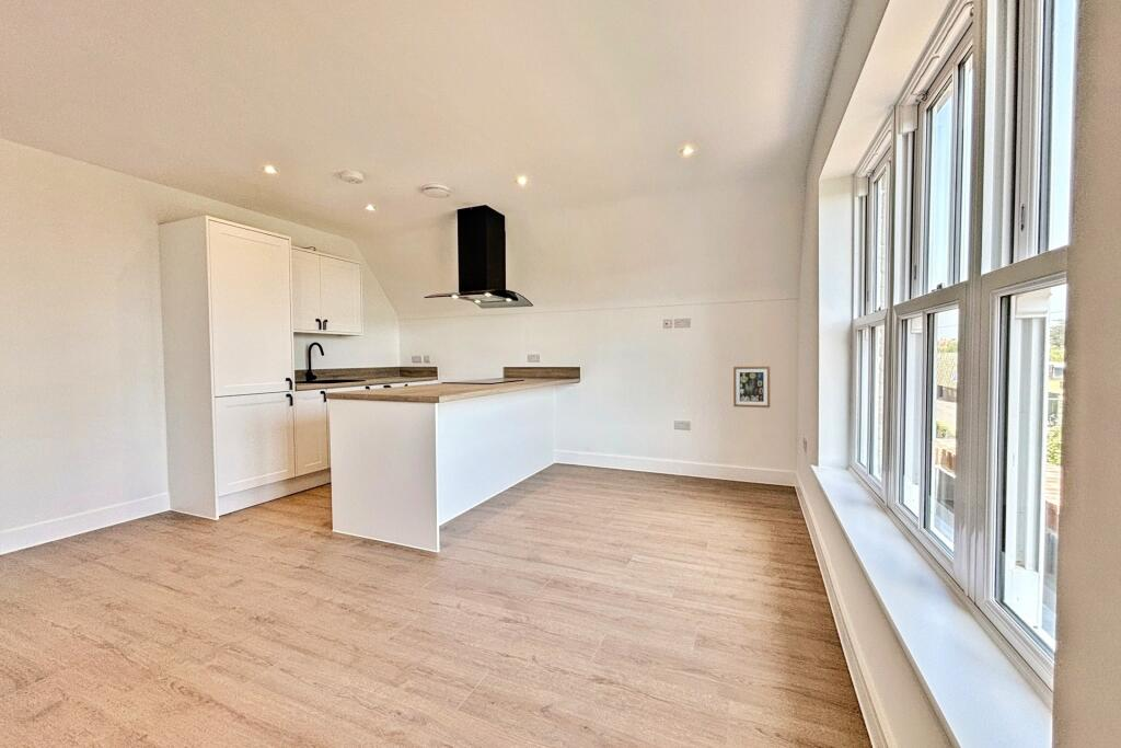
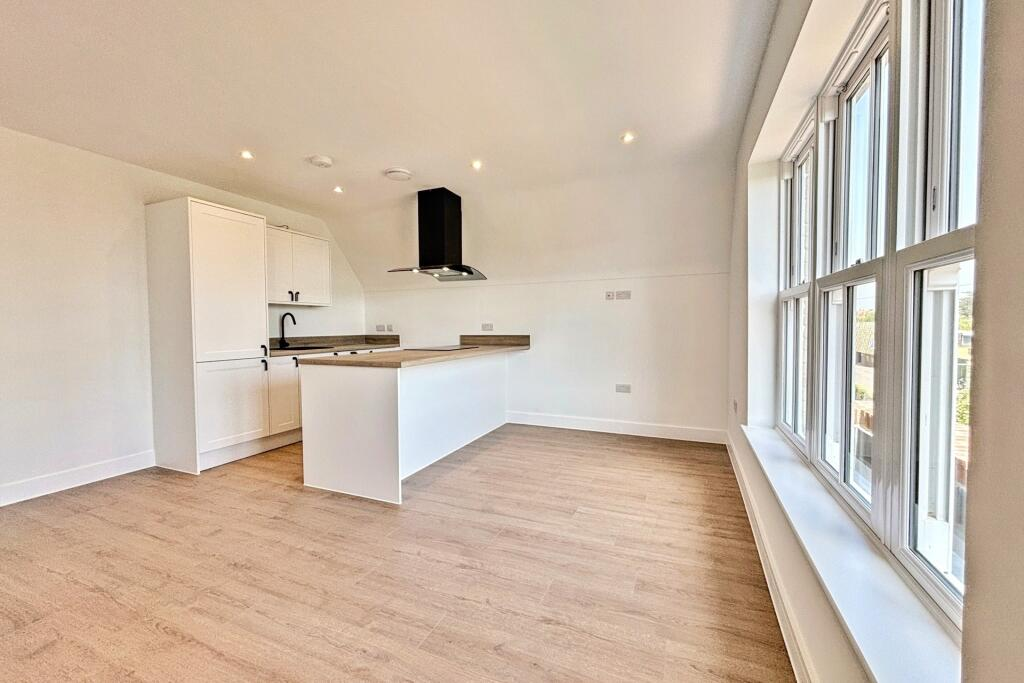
- wall art [732,366,771,408]
